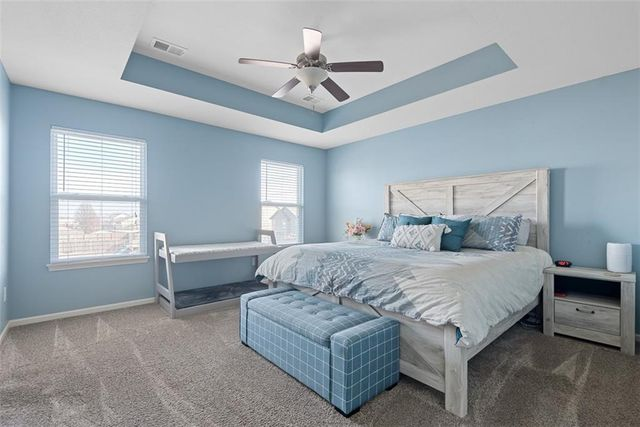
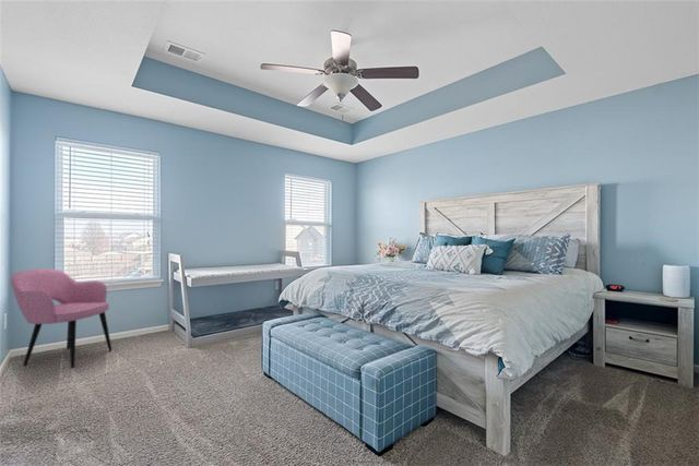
+ armchair [10,267,112,369]
